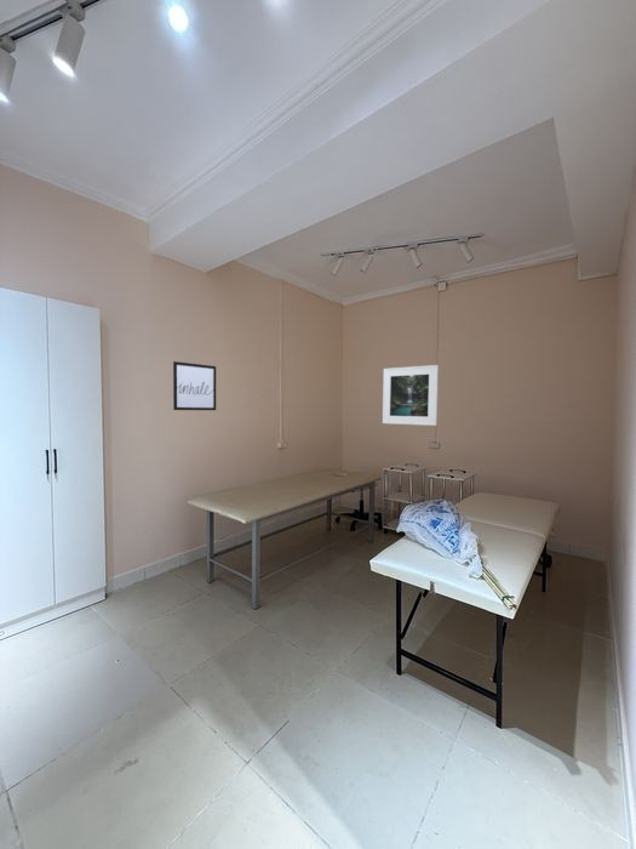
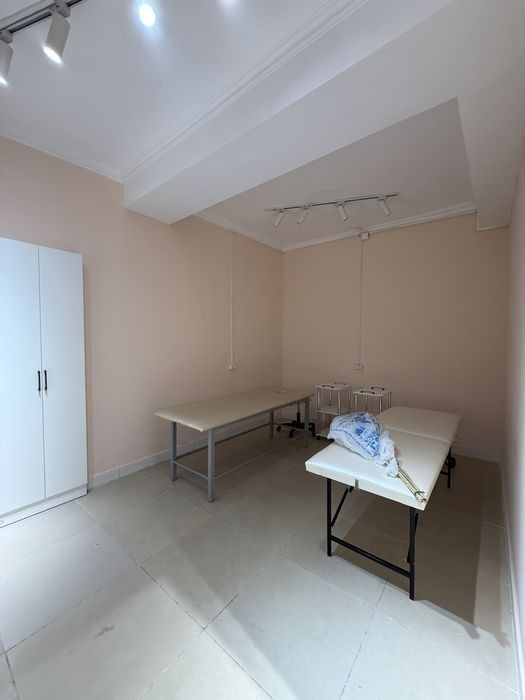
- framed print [382,364,440,427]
- wall art [172,360,217,411]
